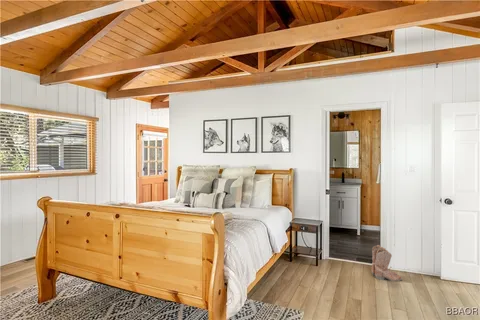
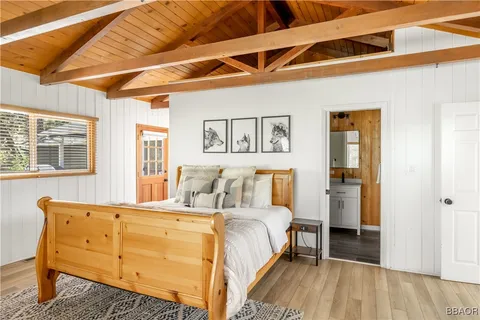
- boots [370,244,403,282]
